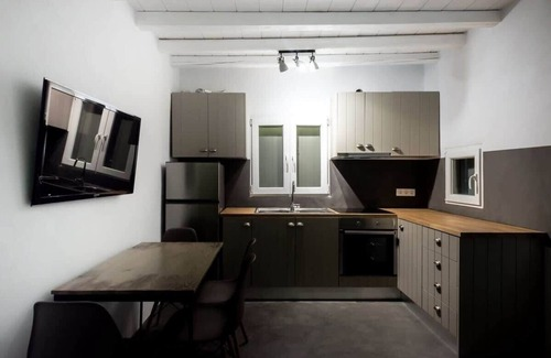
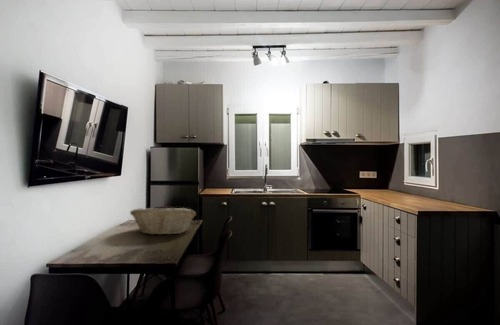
+ fruit basket [129,206,197,236]
